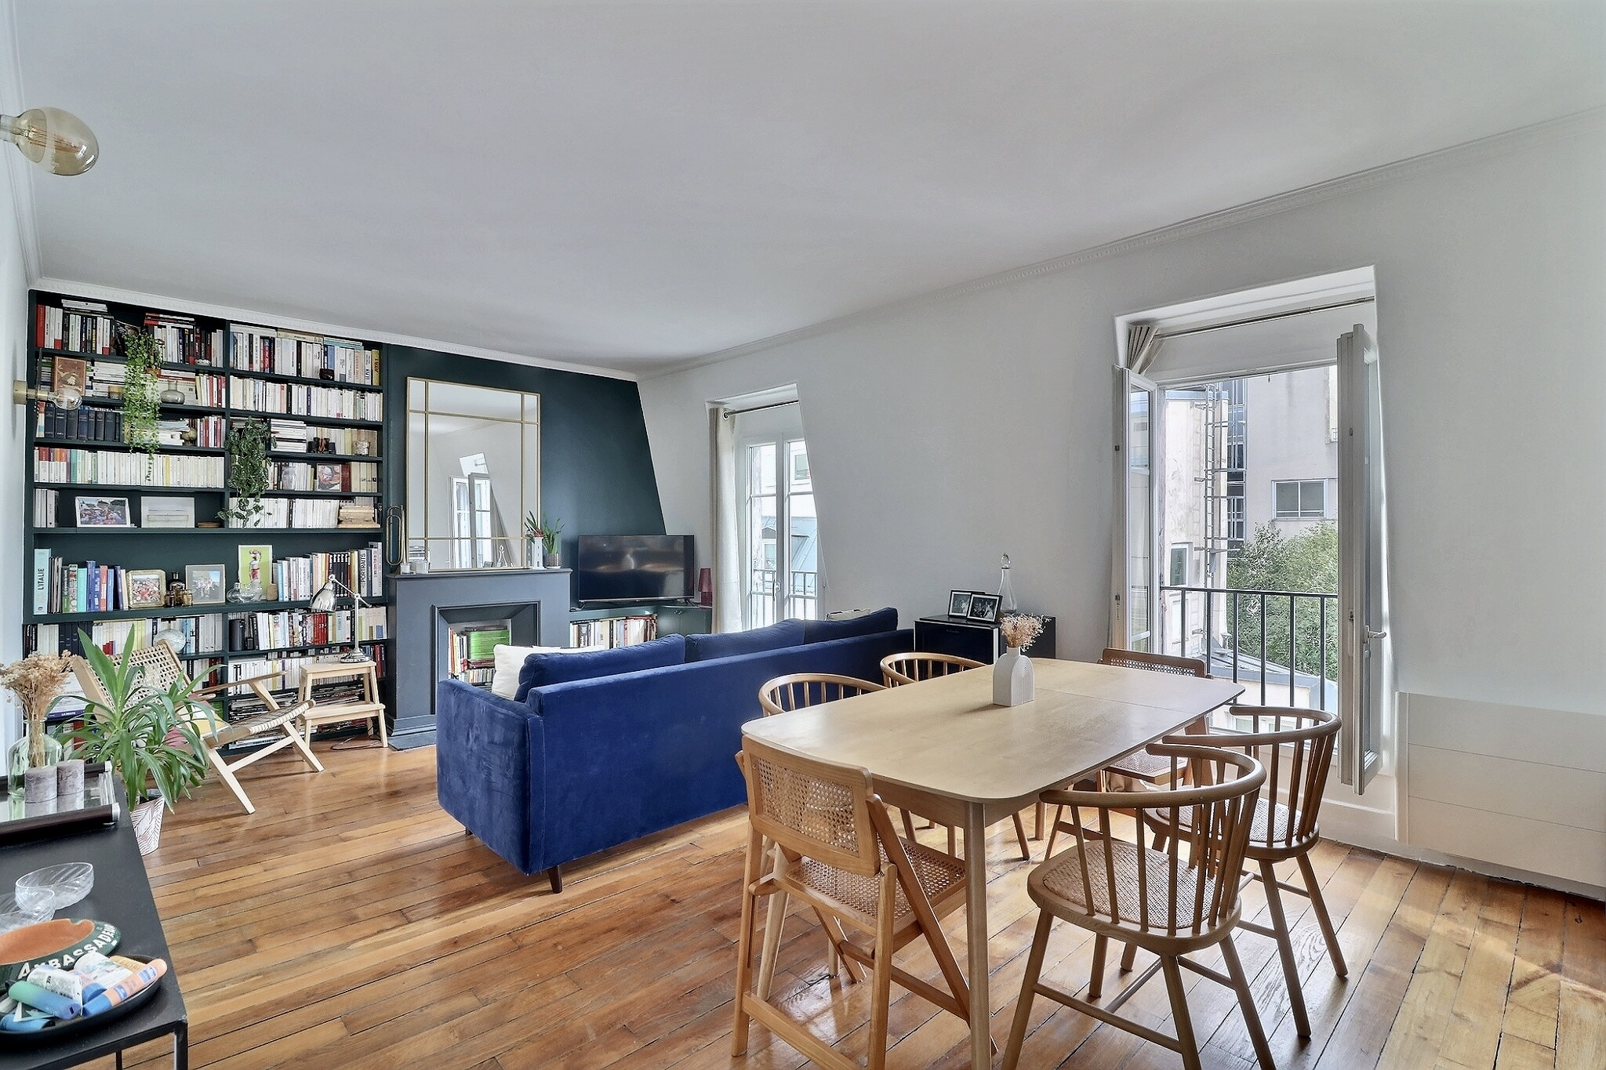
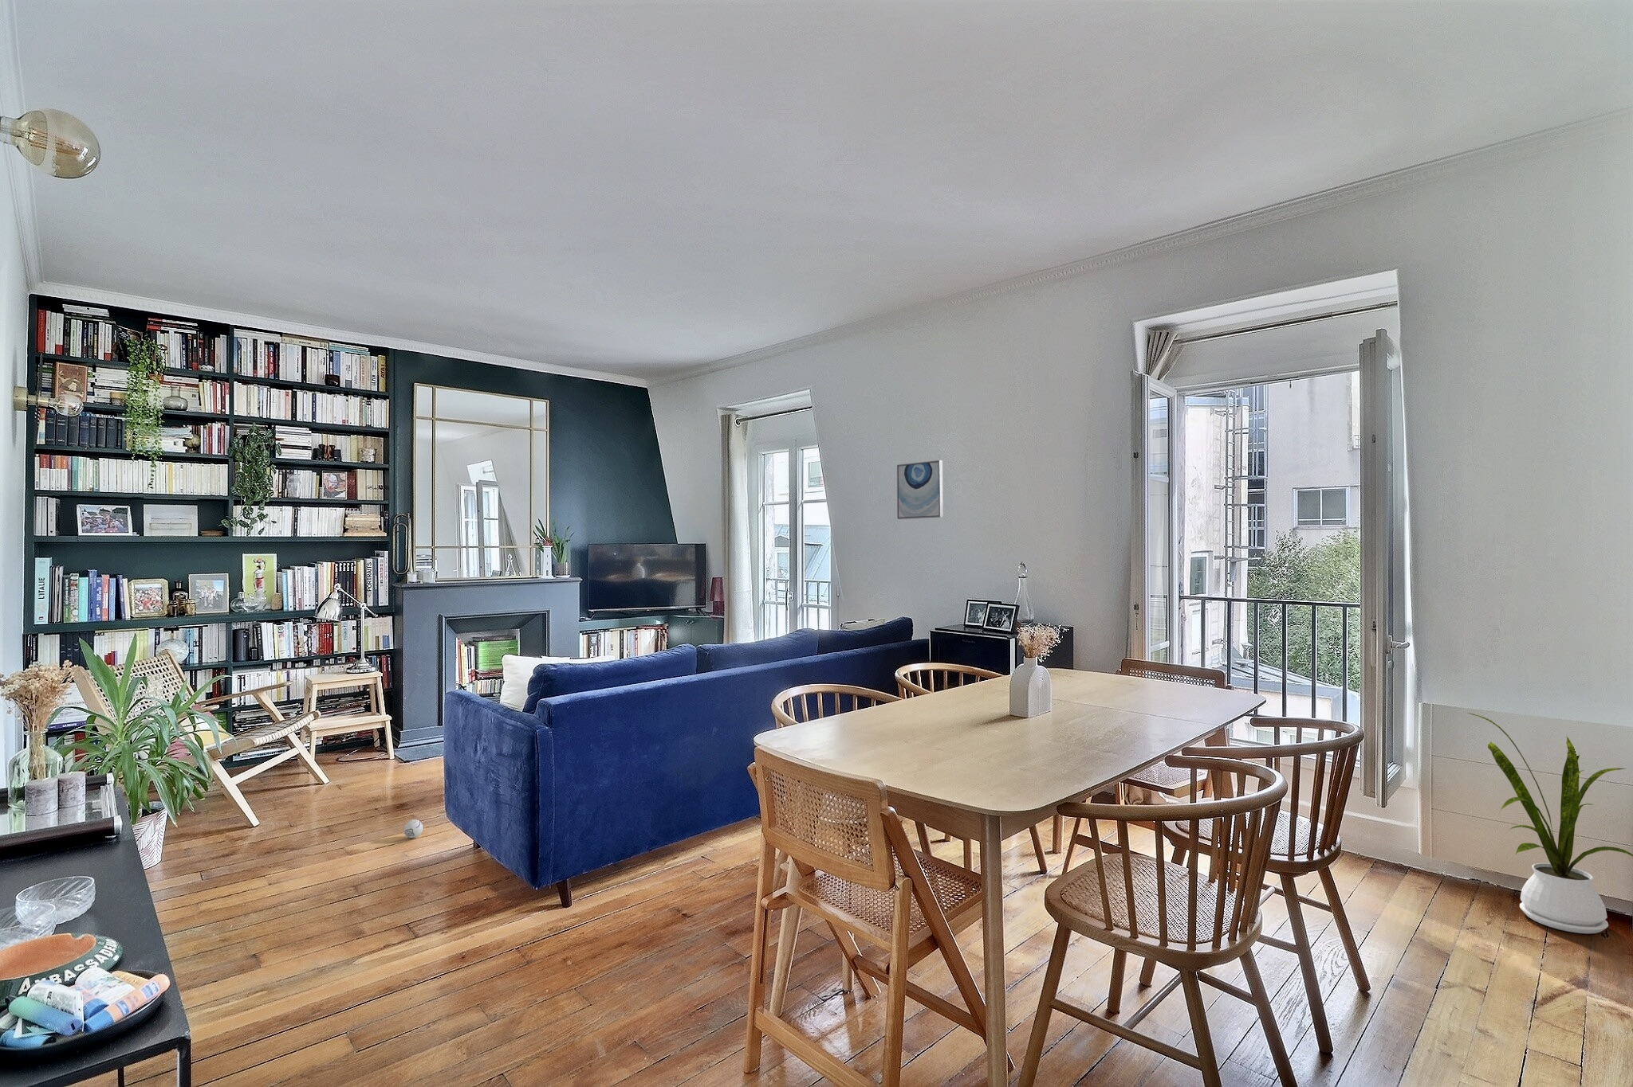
+ wall art [896,460,943,520]
+ house plant [1467,712,1633,934]
+ ball [403,819,424,838]
